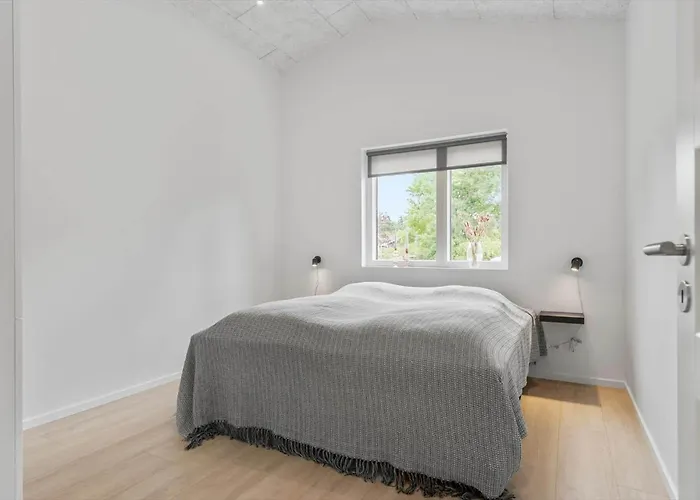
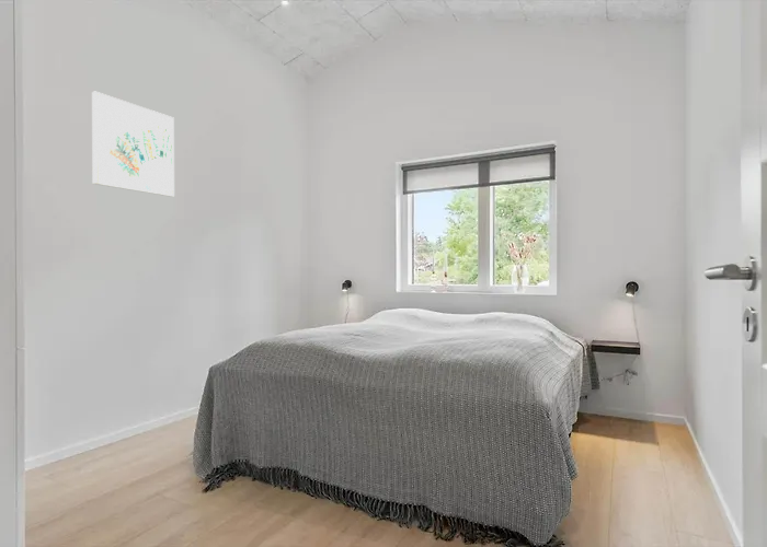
+ wall art [91,91,175,198]
